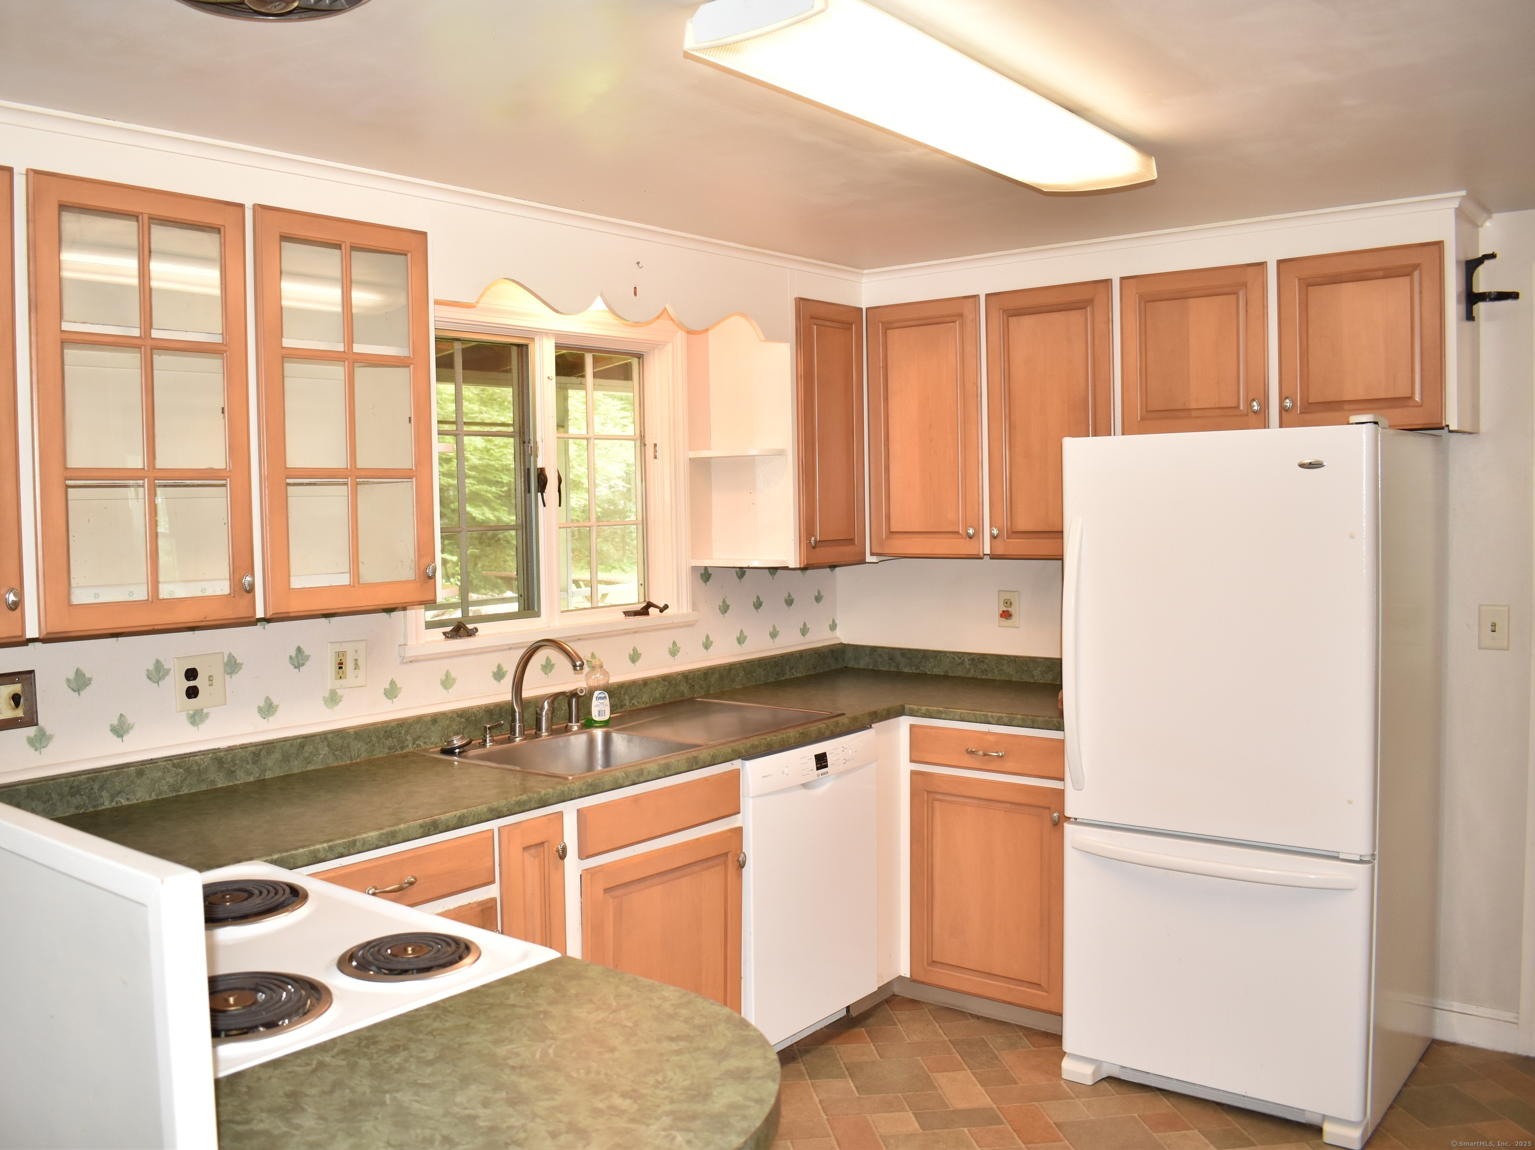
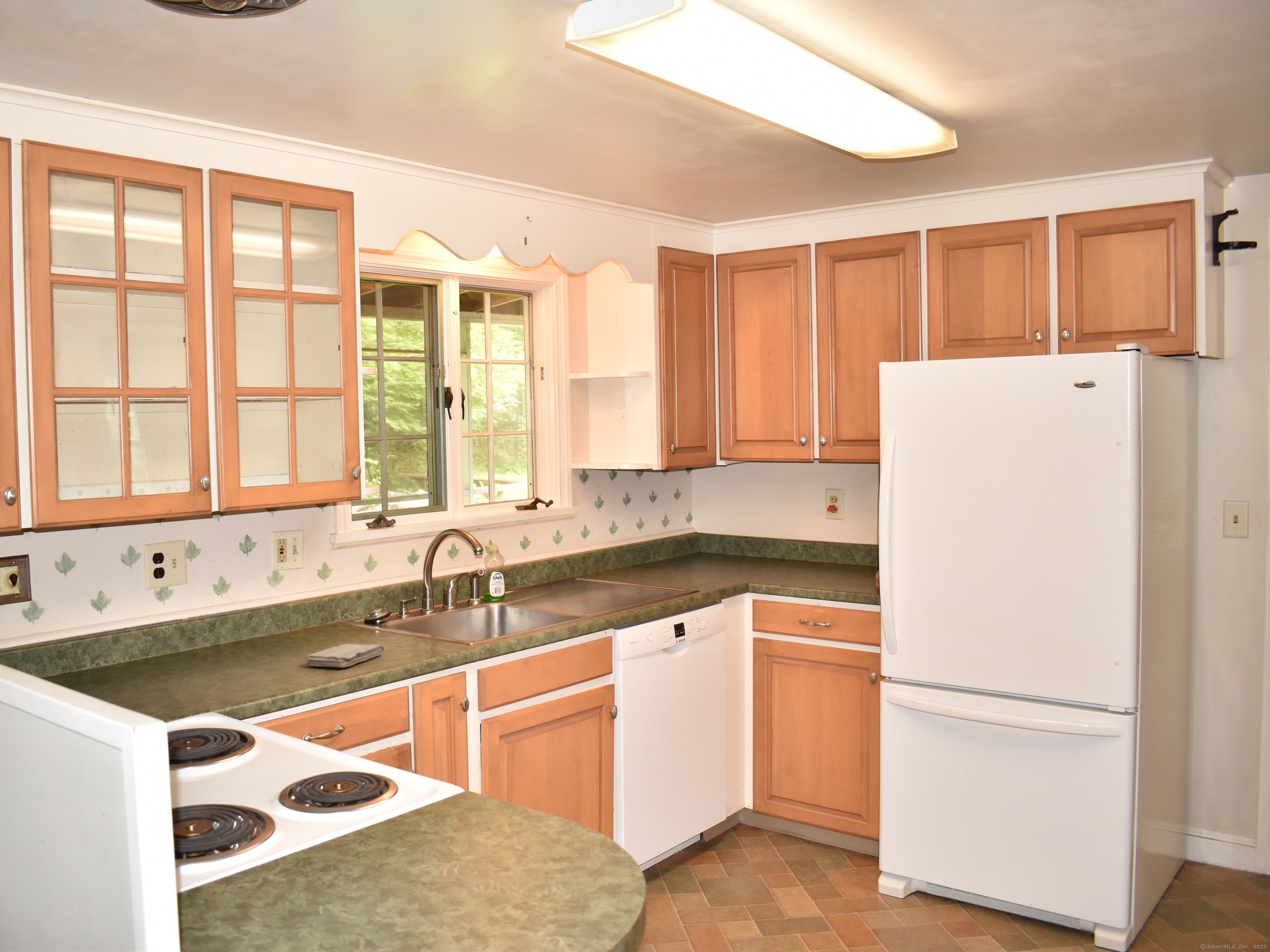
+ washcloth [305,643,385,668]
